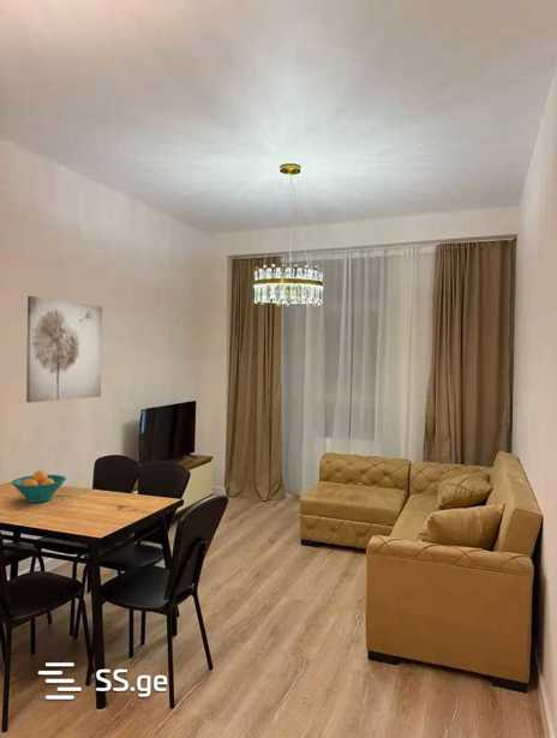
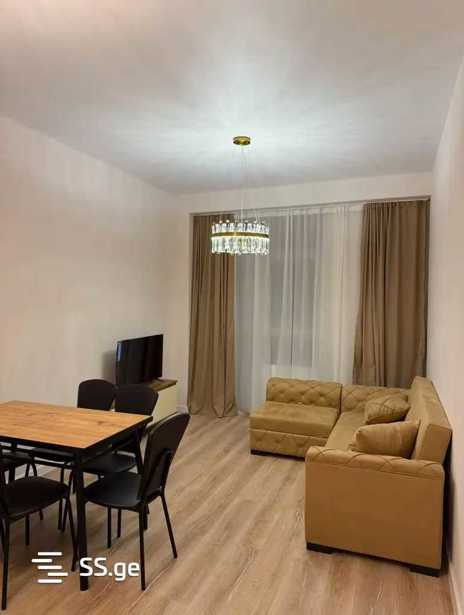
- wall art [25,295,103,403]
- fruit bowl [10,469,67,504]
